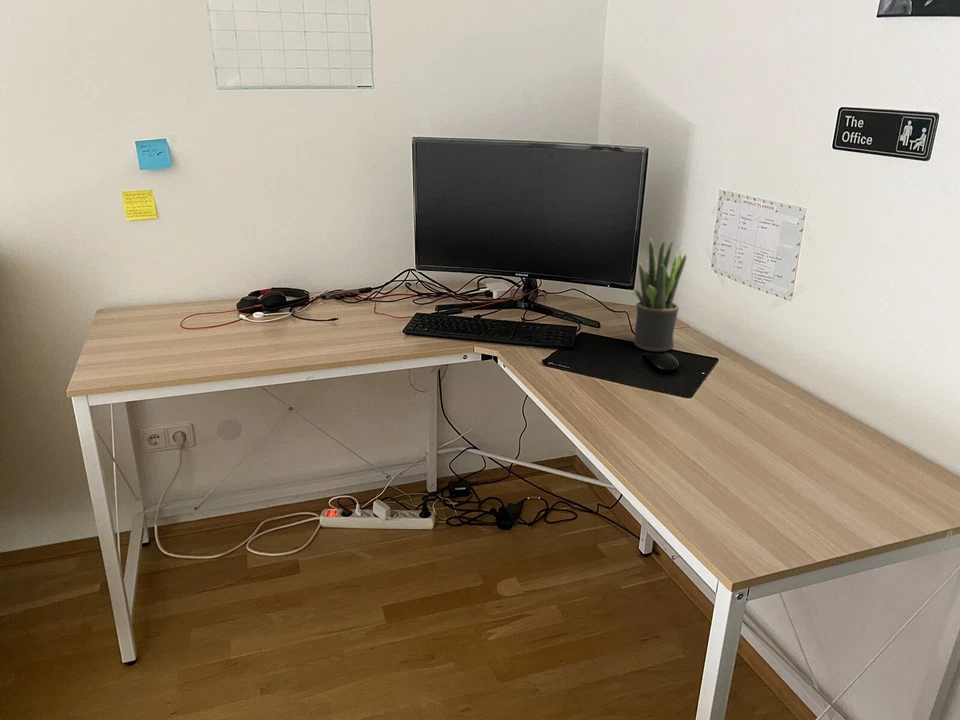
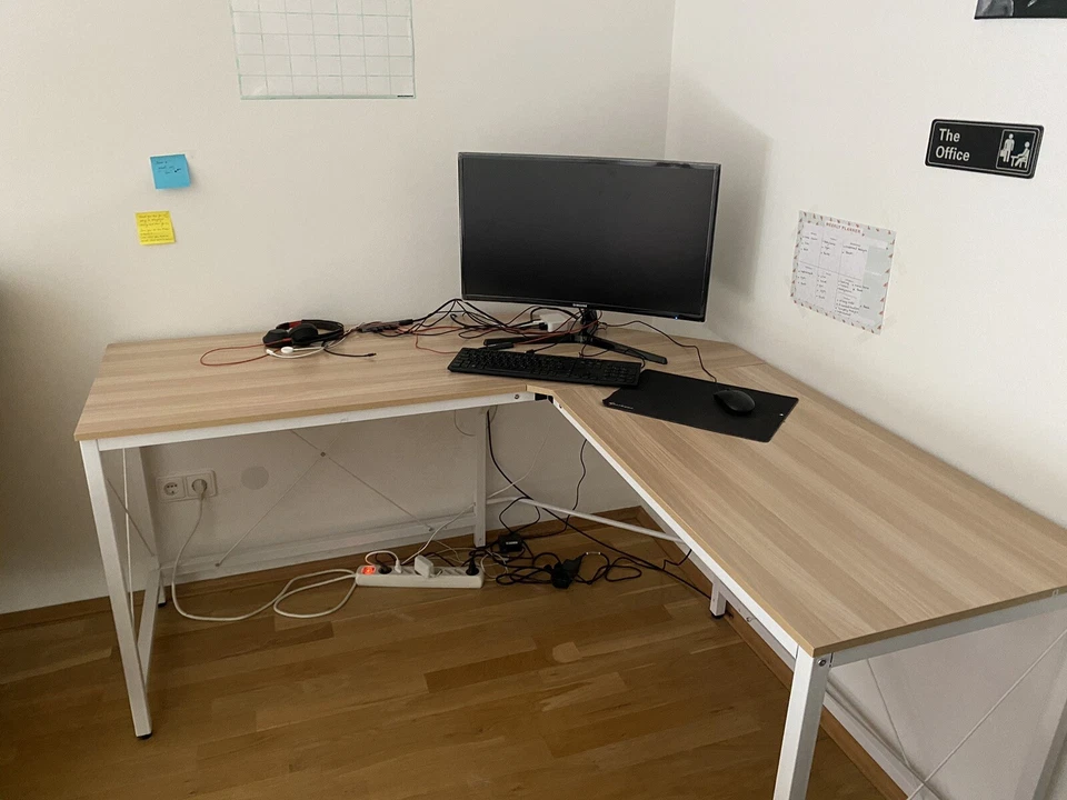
- potted plant [633,237,687,352]
